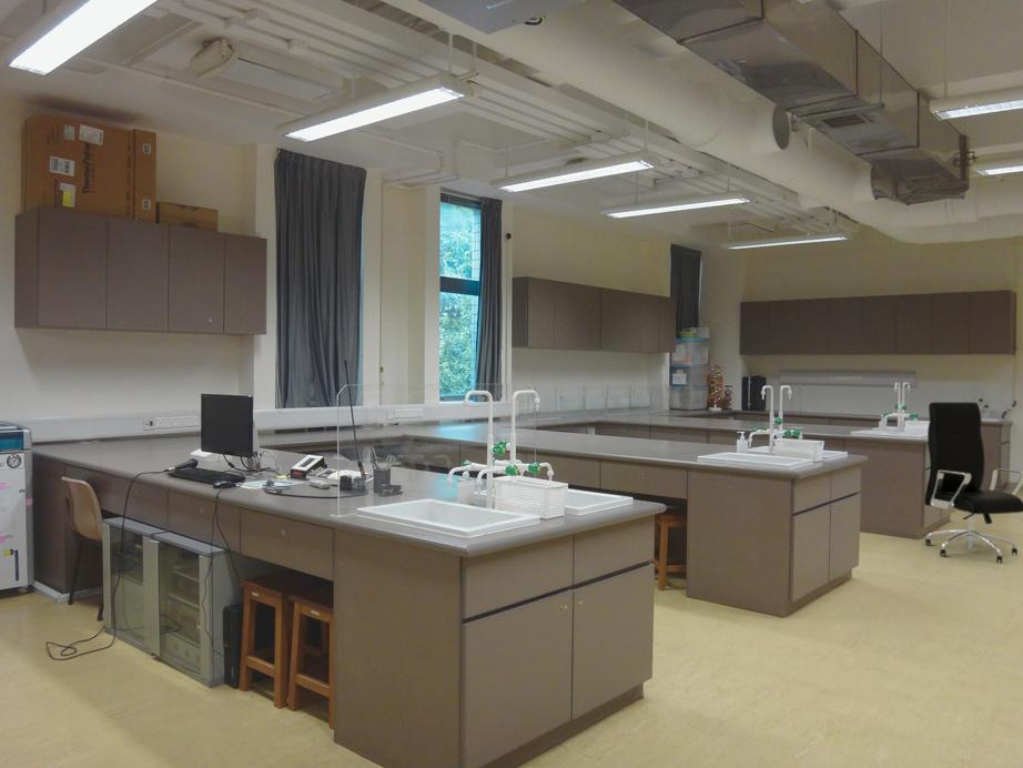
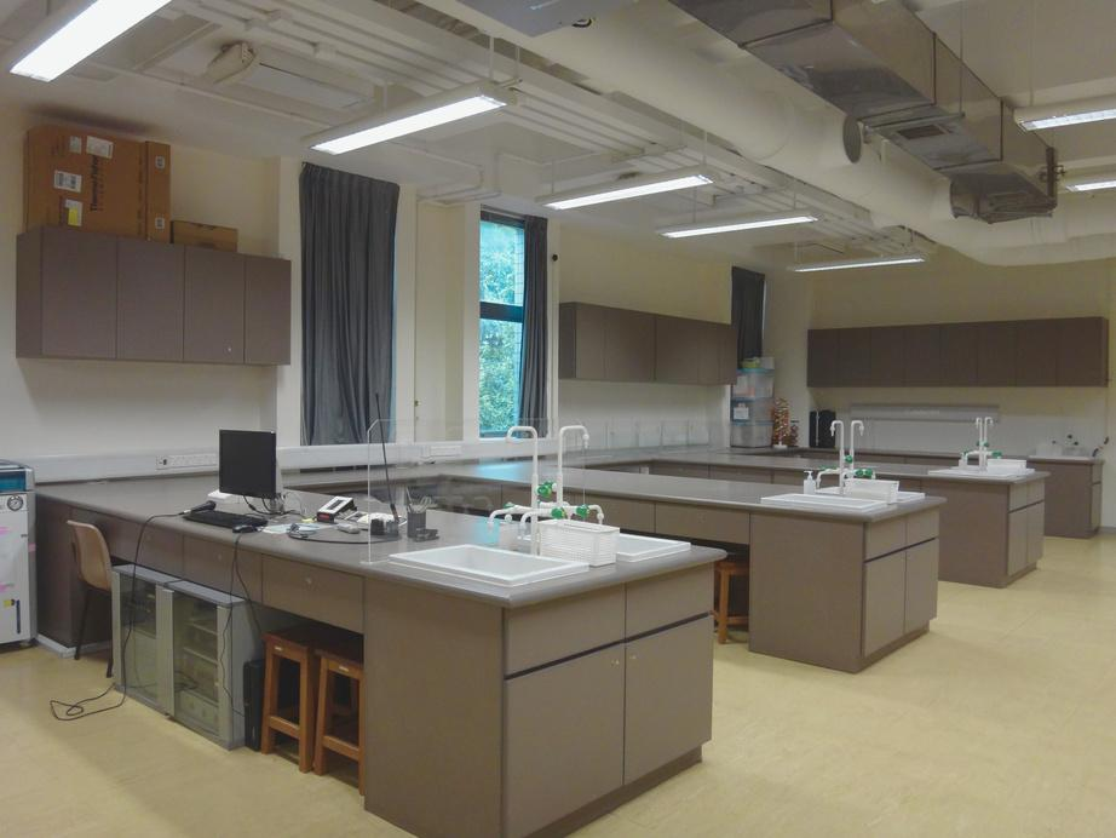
- office chair [923,401,1023,564]
